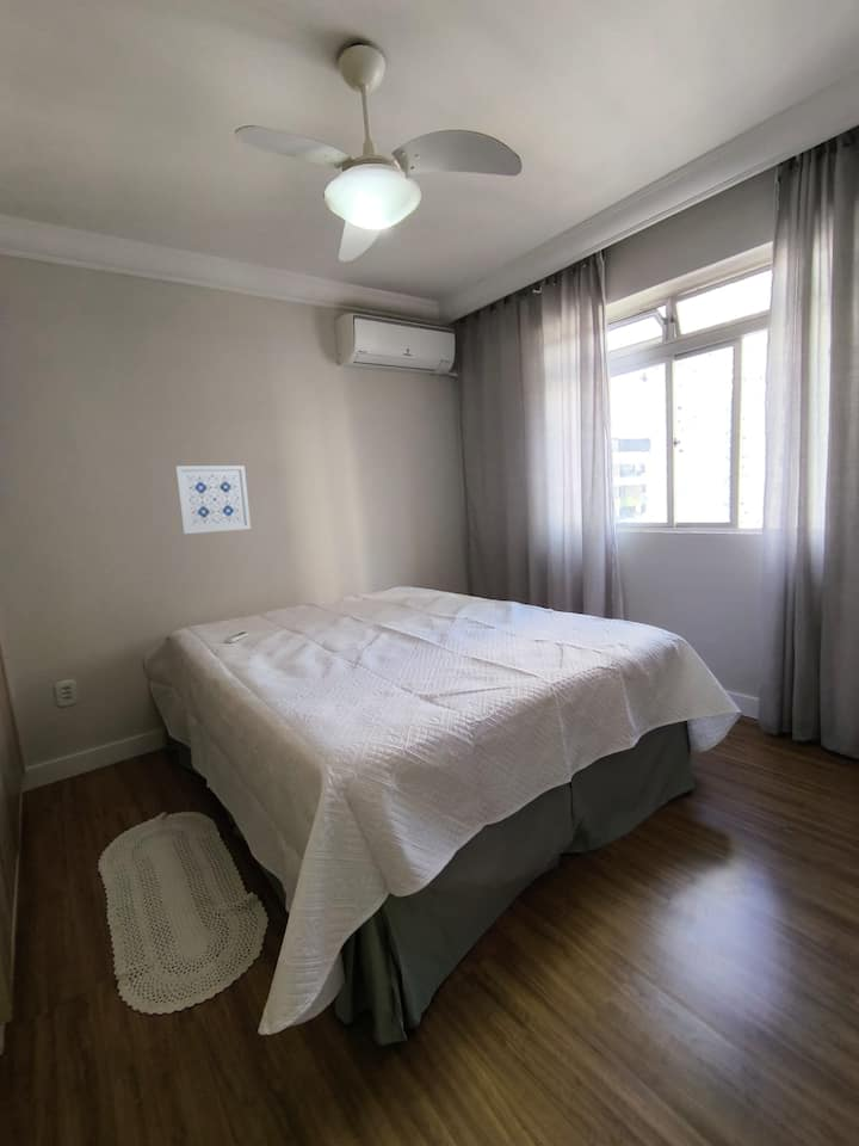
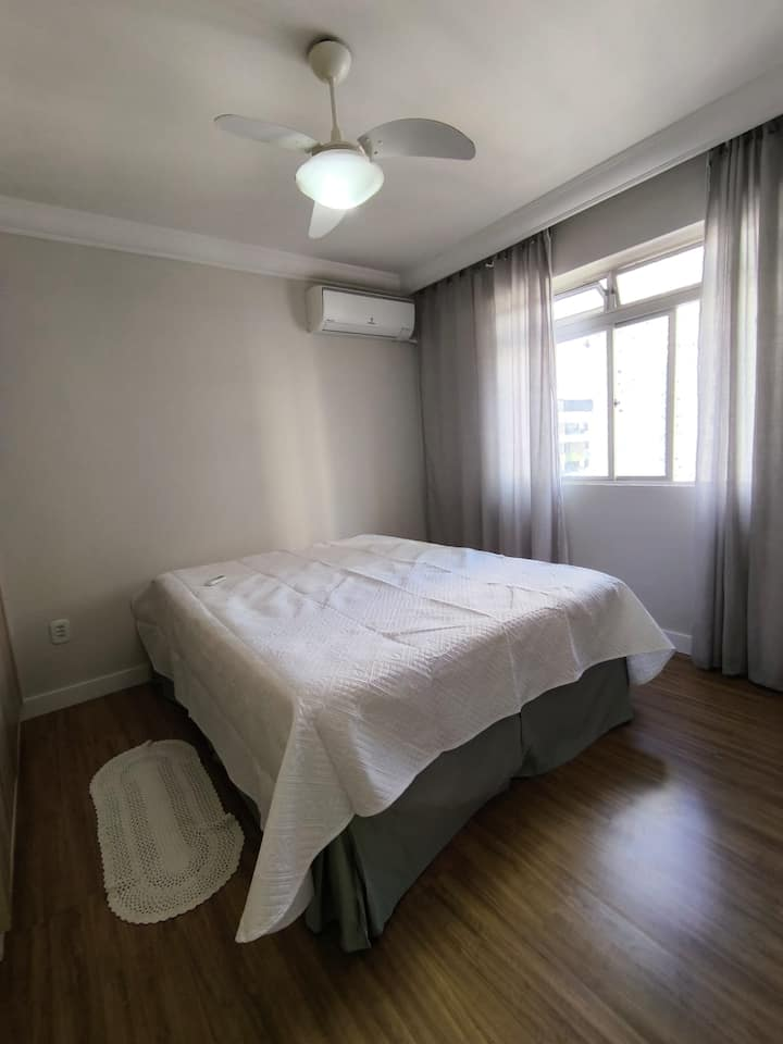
- wall art [174,464,252,535]
